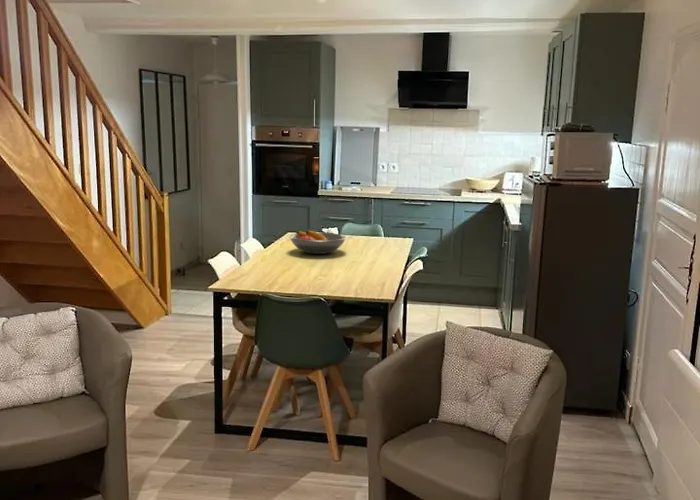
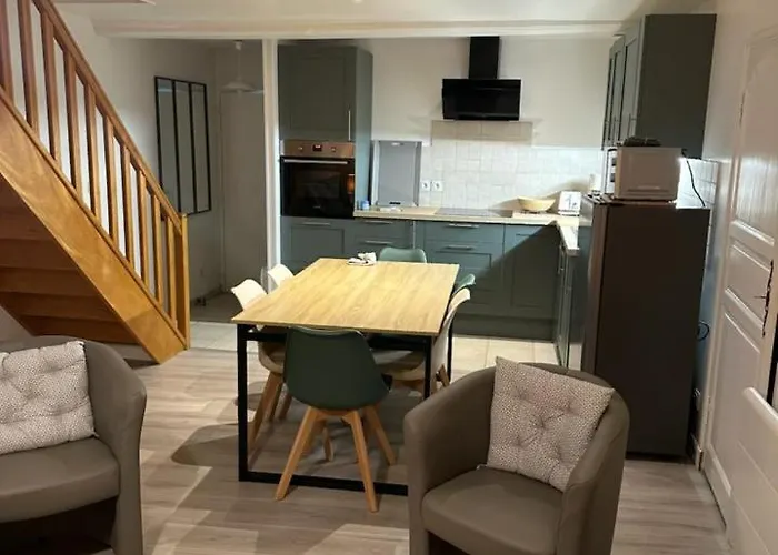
- fruit bowl [288,230,347,255]
